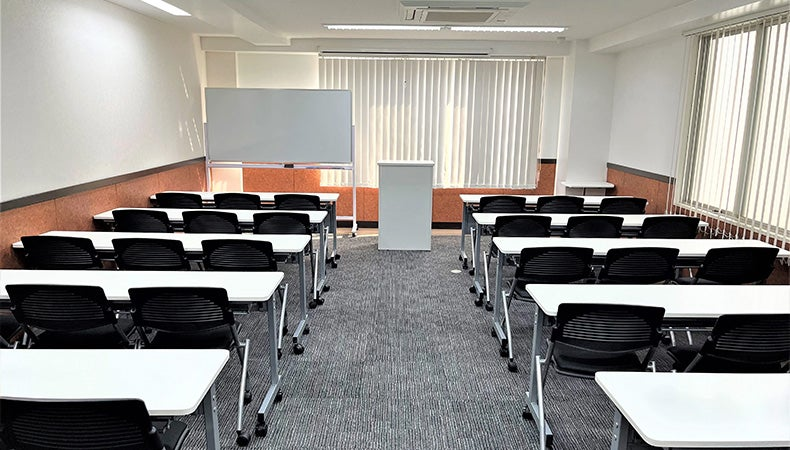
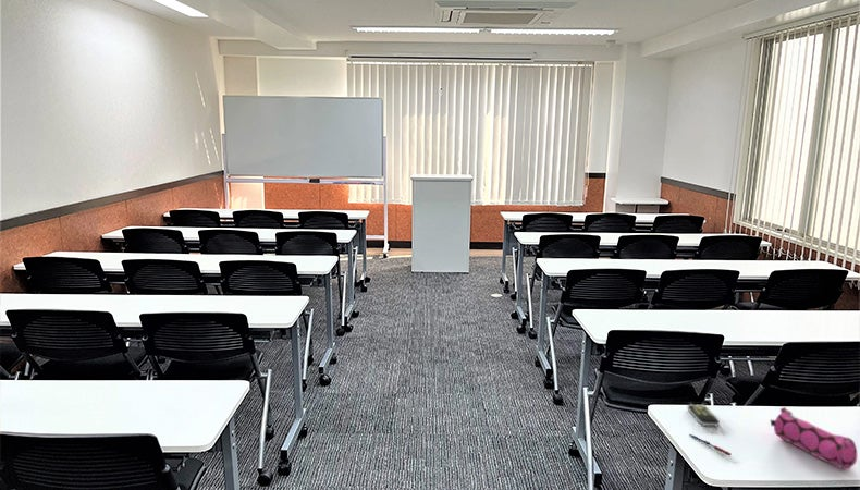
+ pen [688,433,733,457]
+ remote control [687,403,721,427]
+ pencil case [770,406,858,470]
